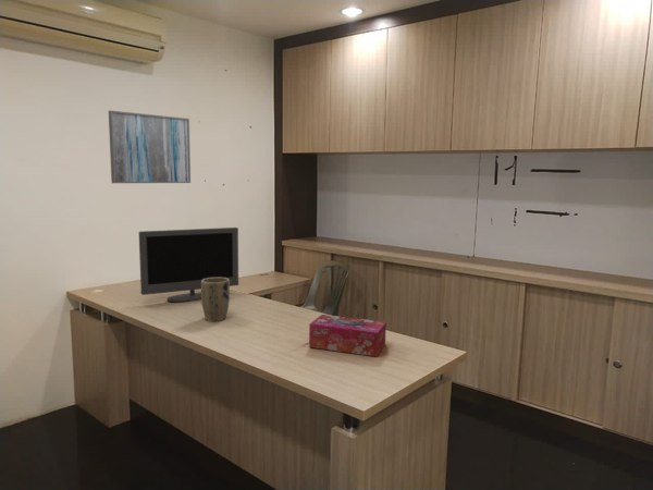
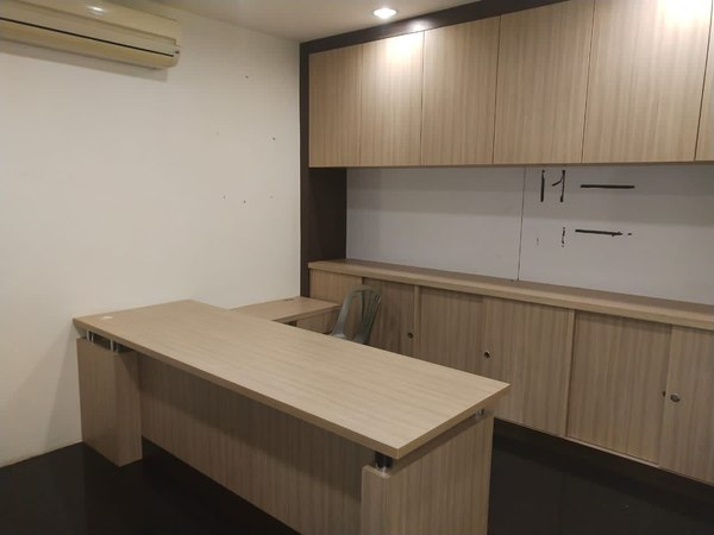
- wall art [108,110,192,184]
- monitor [138,226,239,303]
- plant pot [200,278,231,322]
- tissue box [308,314,387,357]
